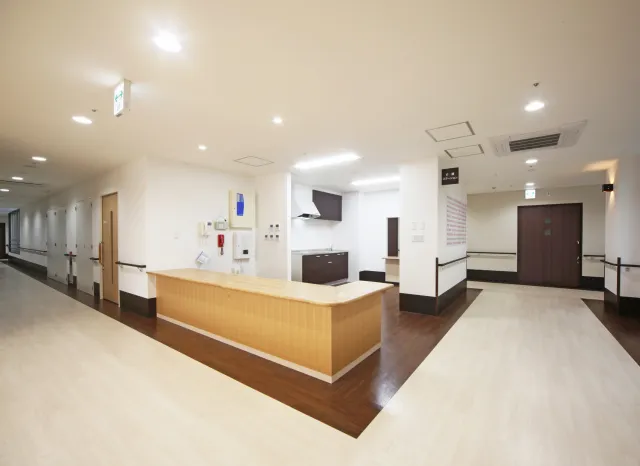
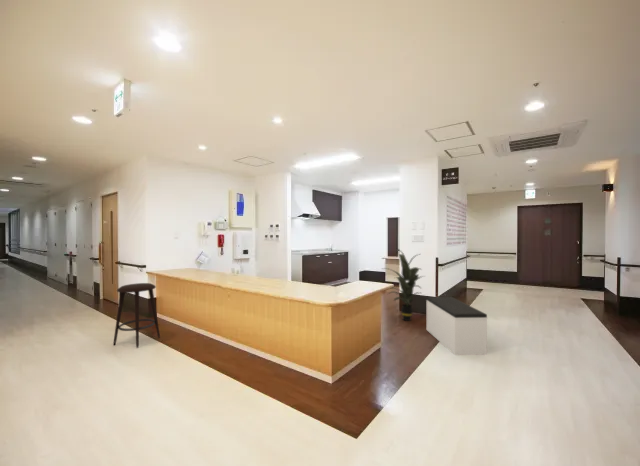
+ indoor plant [382,248,425,322]
+ bench [425,296,489,356]
+ stool [112,282,161,349]
